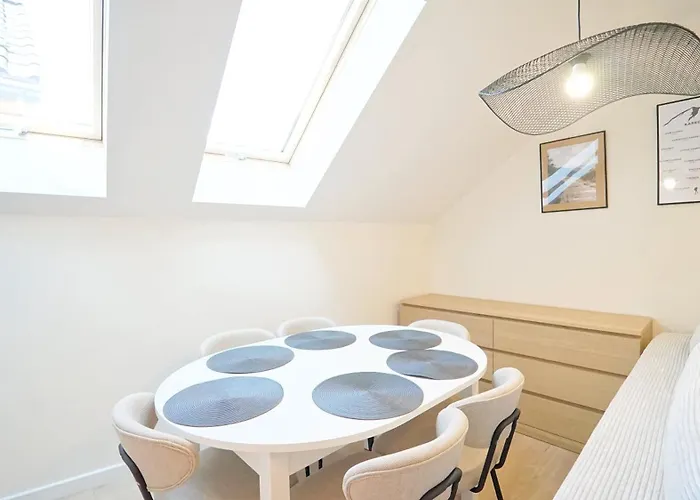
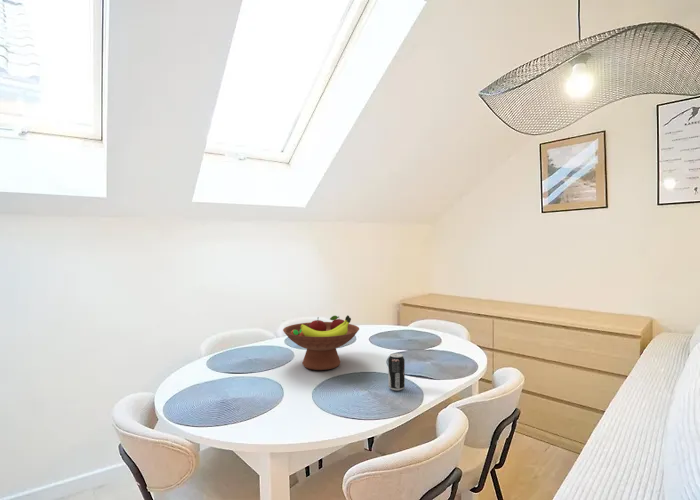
+ beverage can [387,352,406,391]
+ fruit bowl [282,315,360,371]
